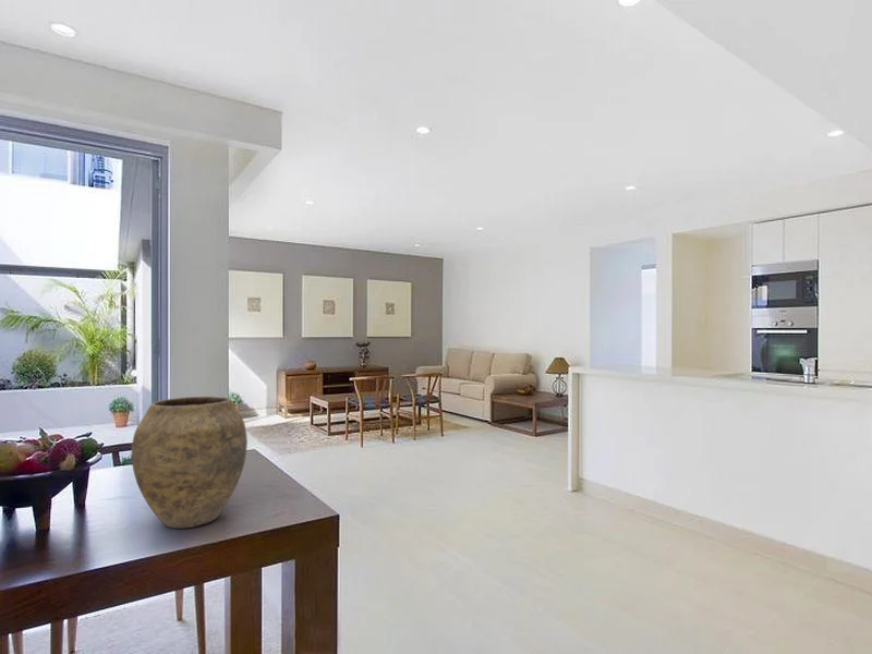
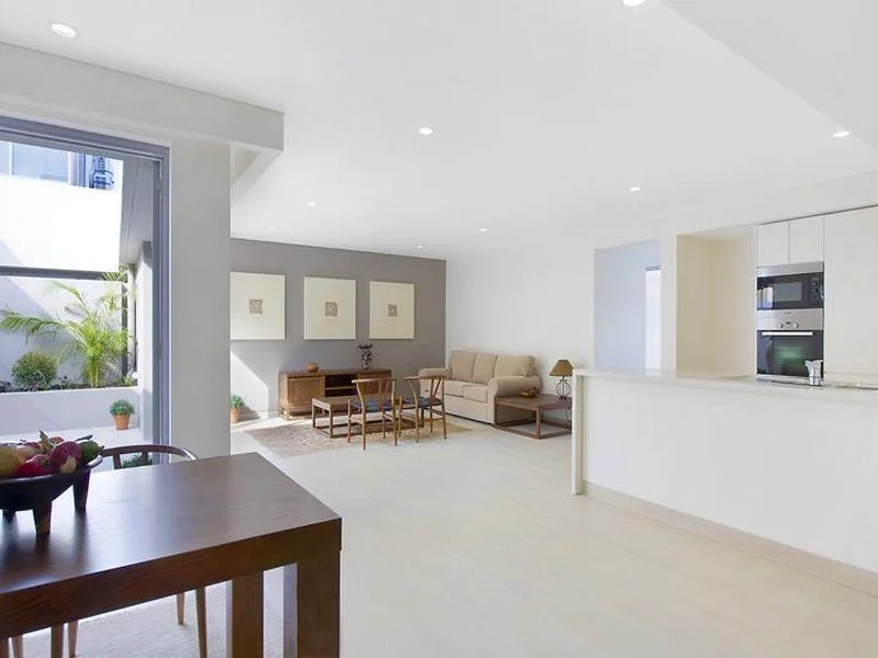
- vase [131,396,249,530]
